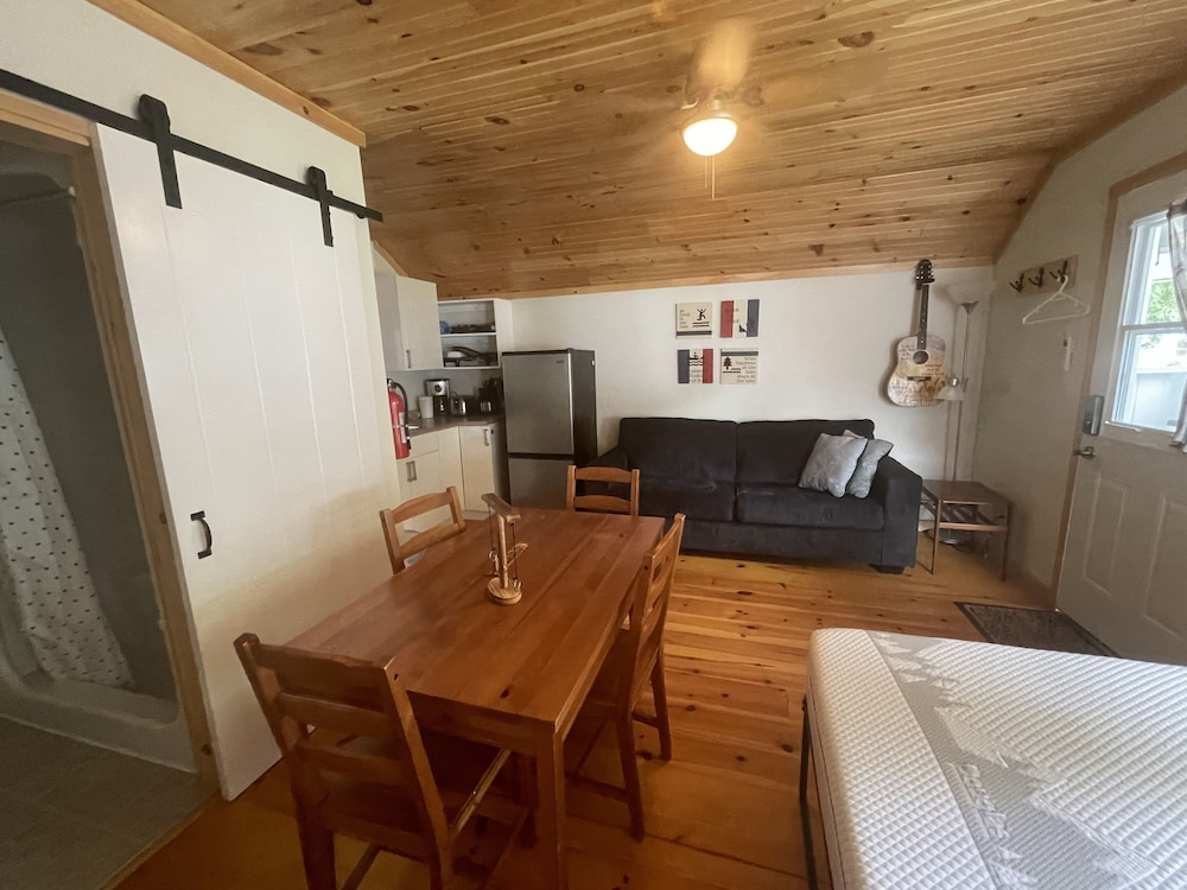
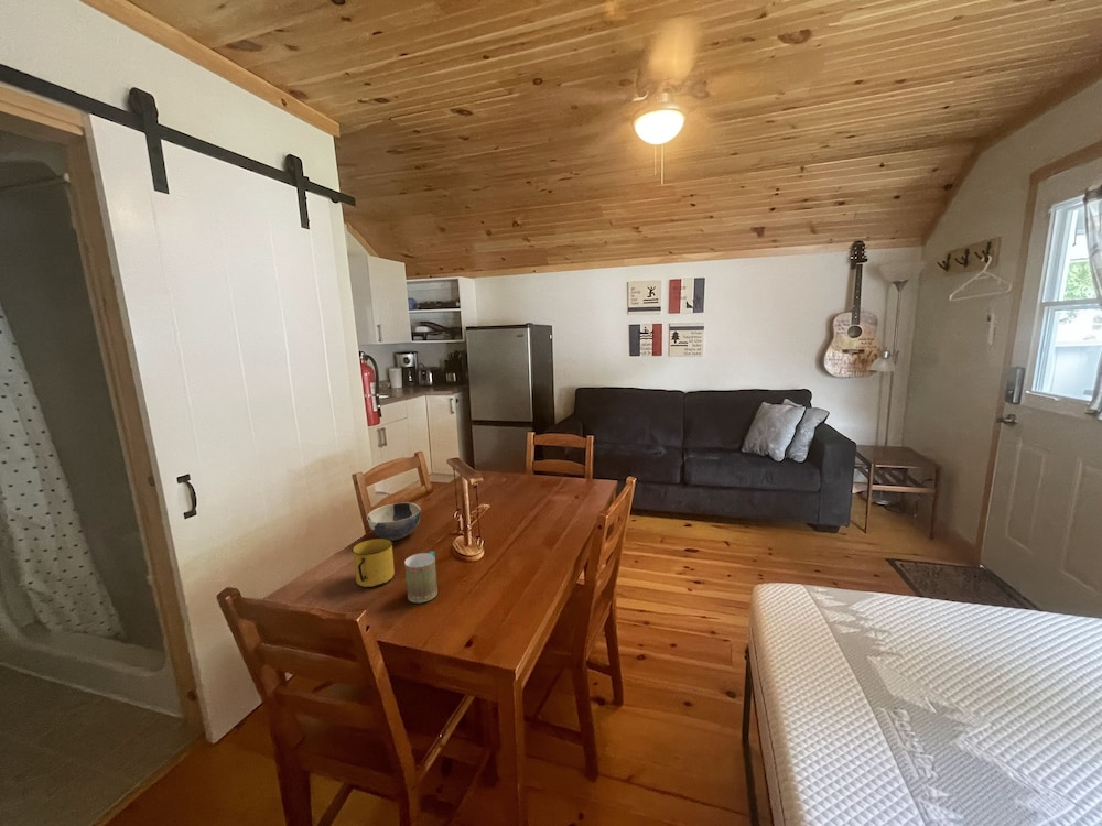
+ bowl [366,501,422,541]
+ mug [403,551,439,604]
+ mug [352,536,396,588]
